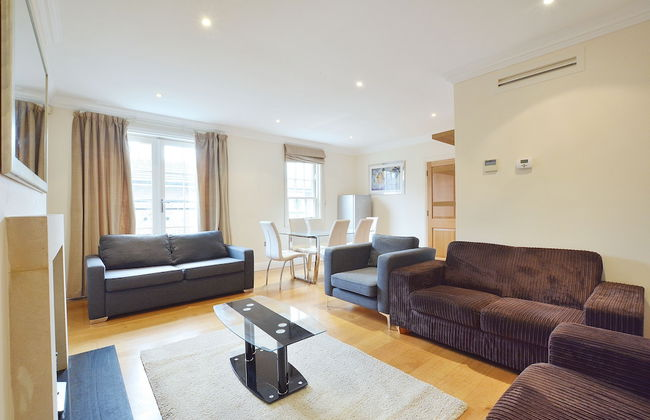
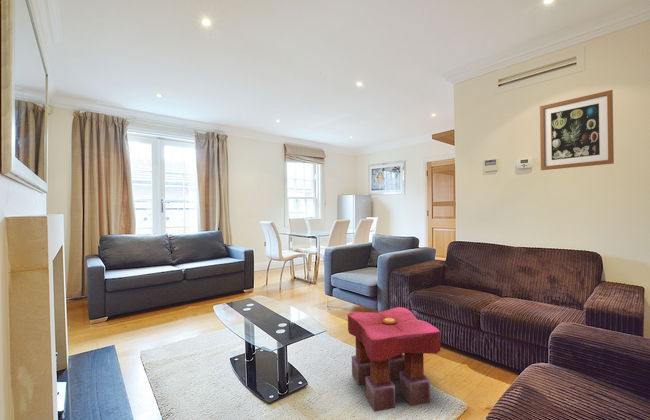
+ wall art [539,89,615,171]
+ stool [347,306,441,413]
